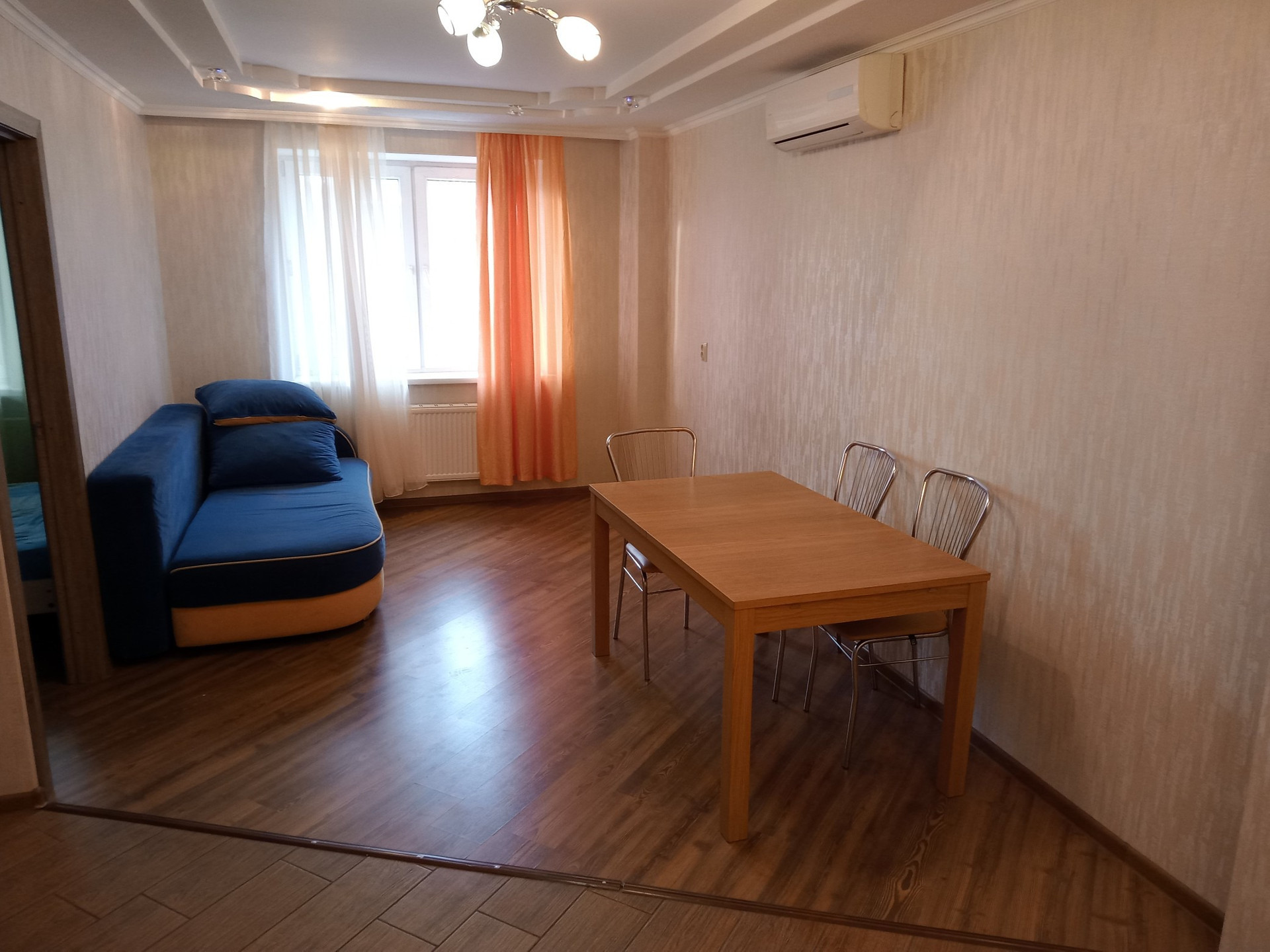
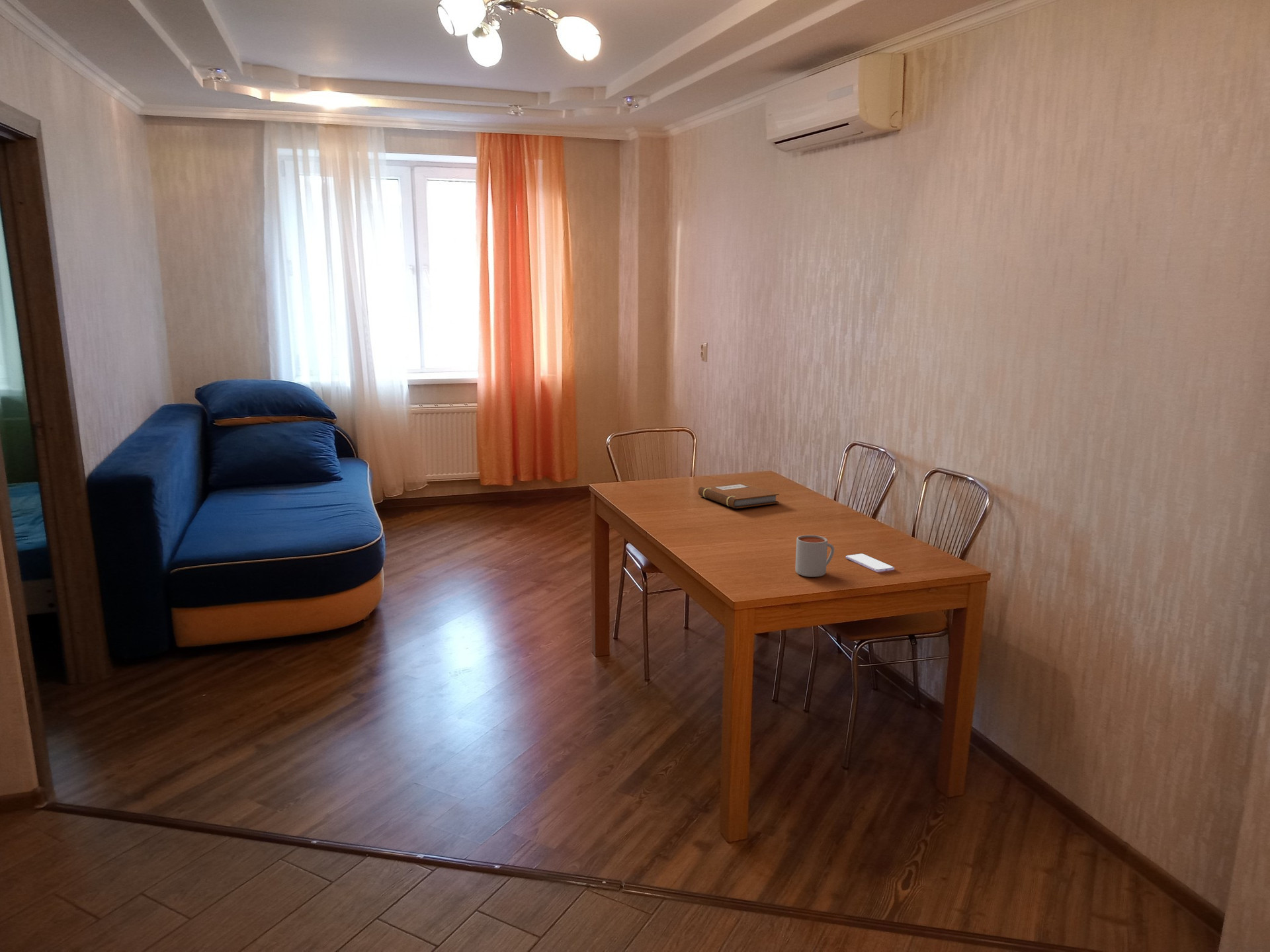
+ mug [794,534,835,578]
+ notebook [698,481,780,509]
+ smartphone [845,553,895,573]
